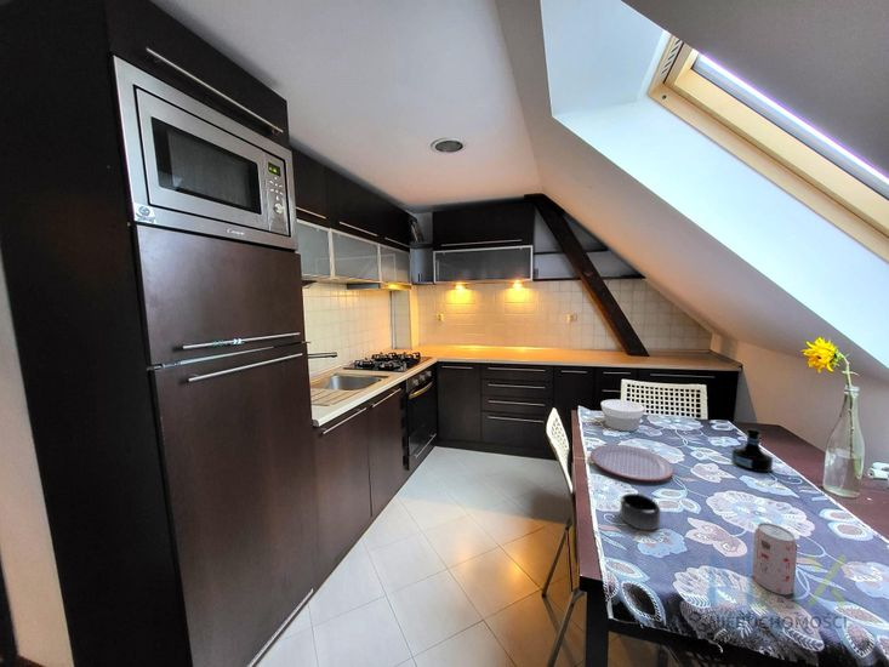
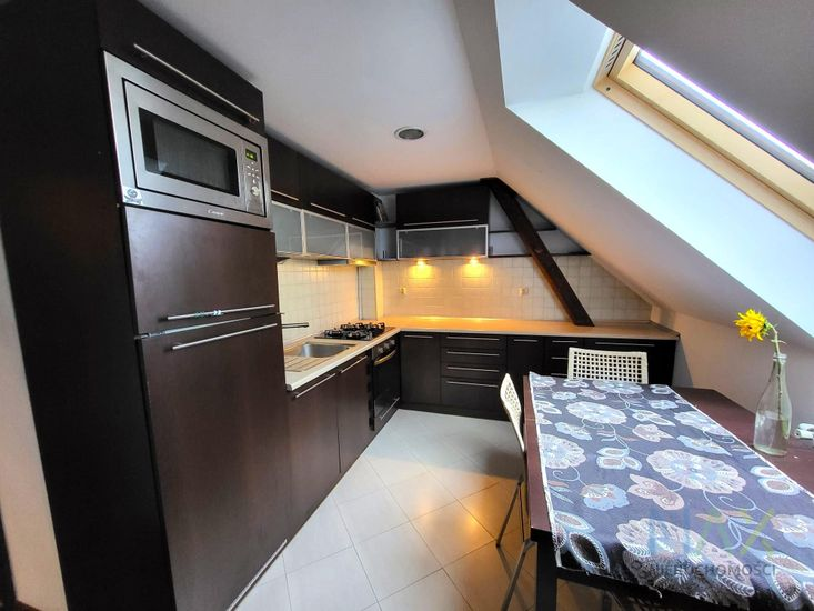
- plate [589,444,676,481]
- bowl [600,399,645,432]
- beverage can [751,521,798,595]
- tequila bottle [730,427,774,473]
- mug [620,492,661,531]
